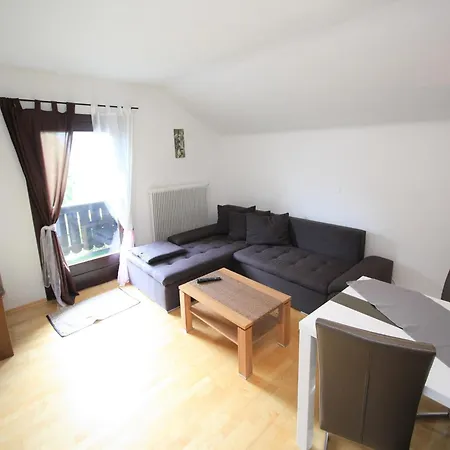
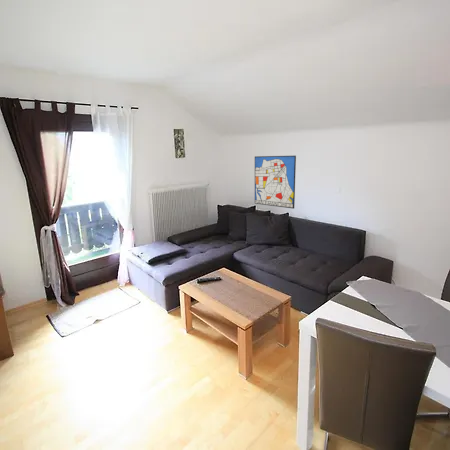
+ wall art [254,155,297,210]
